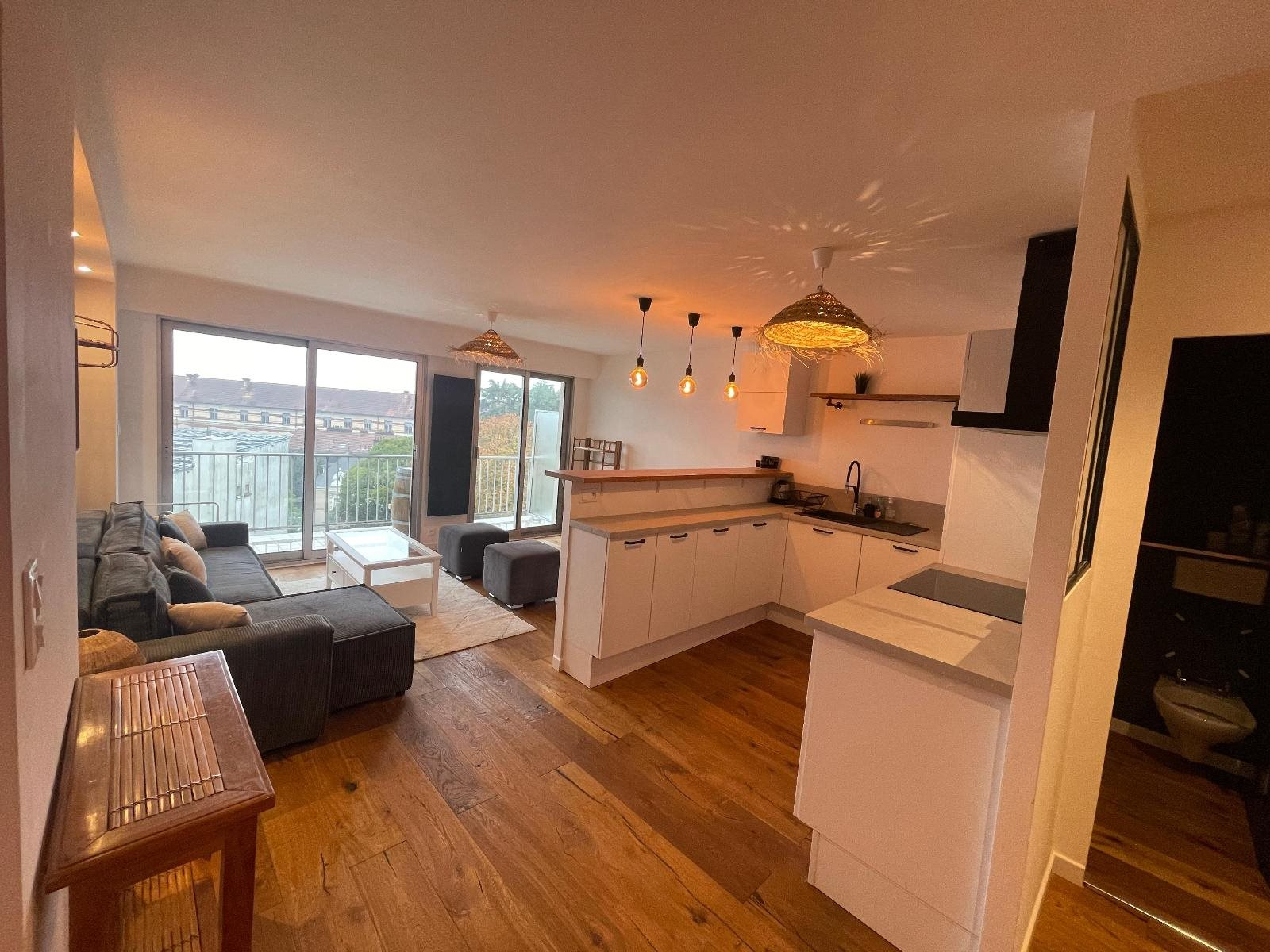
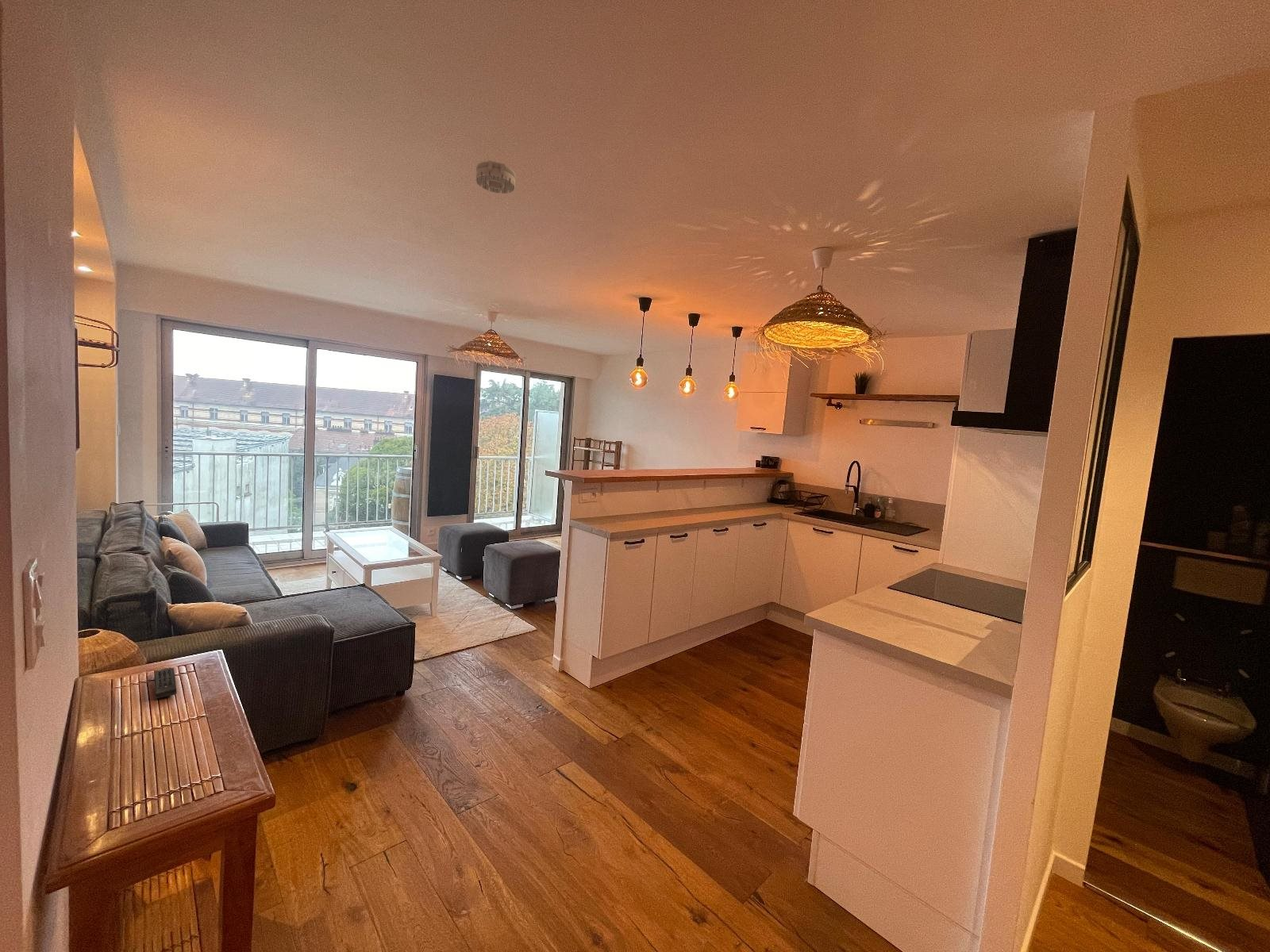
+ smoke detector [475,159,517,194]
+ remote control [154,667,178,700]
